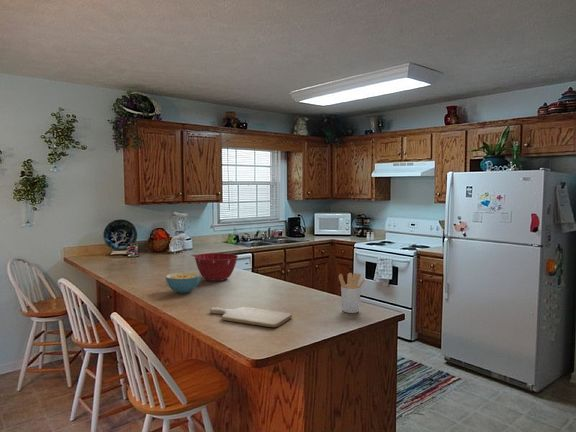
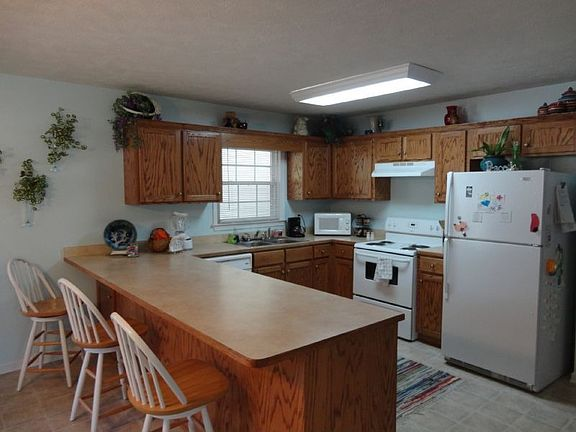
- utensil holder [338,272,366,314]
- mixing bowl [193,252,239,282]
- cereal bowl [165,271,202,294]
- chopping board [209,306,293,328]
